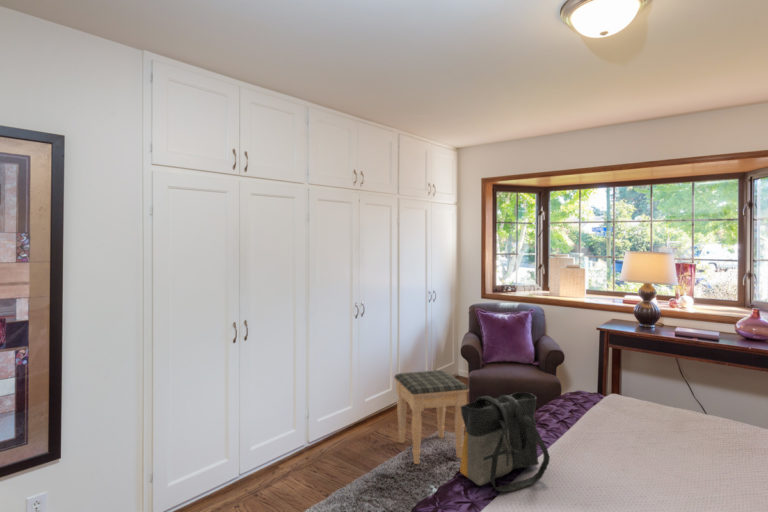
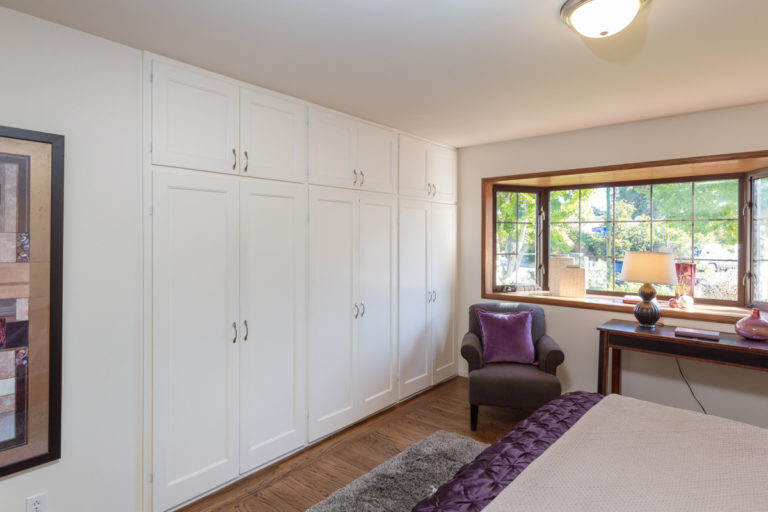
- footstool [393,369,470,465]
- tote bag [459,391,551,493]
